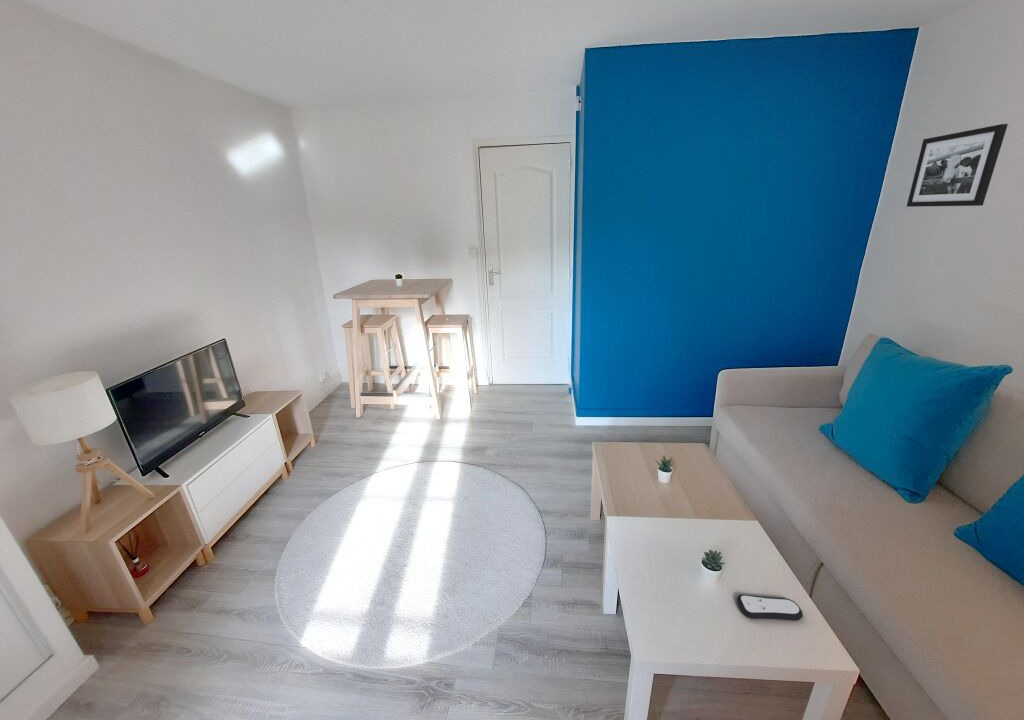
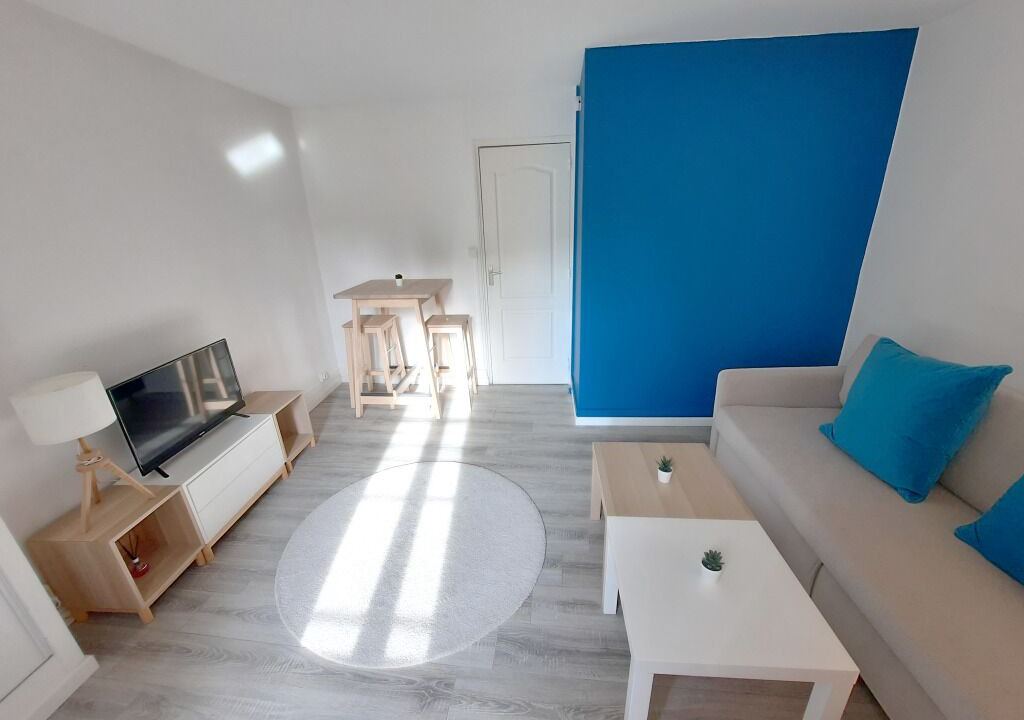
- picture frame [906,123,1009,208]
- remote control [736,593,804,622]
